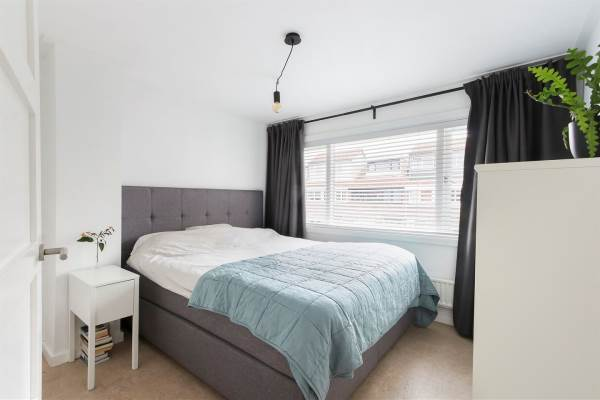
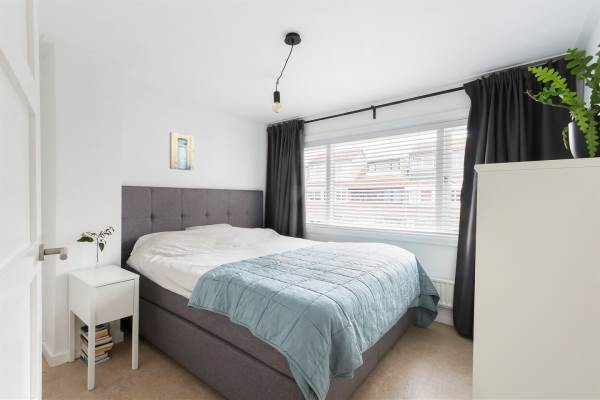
+ wall art [169,131,194,171]
